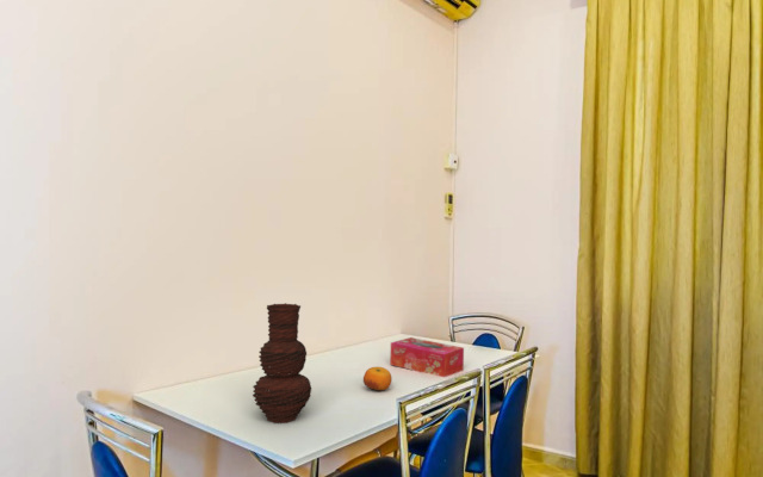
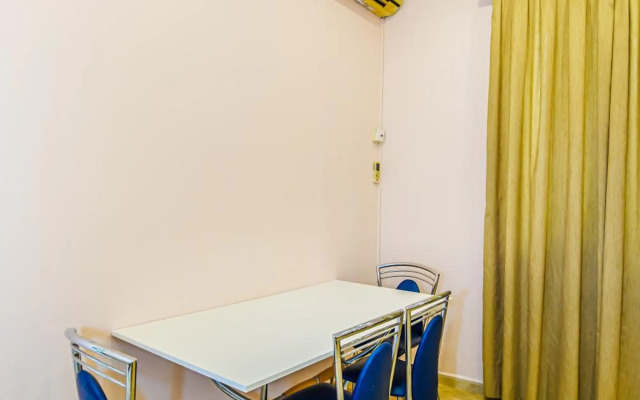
- tissue box [389,336,465,378]
- fruit [362,366,393,391]
- vase [252,302,312,425]
